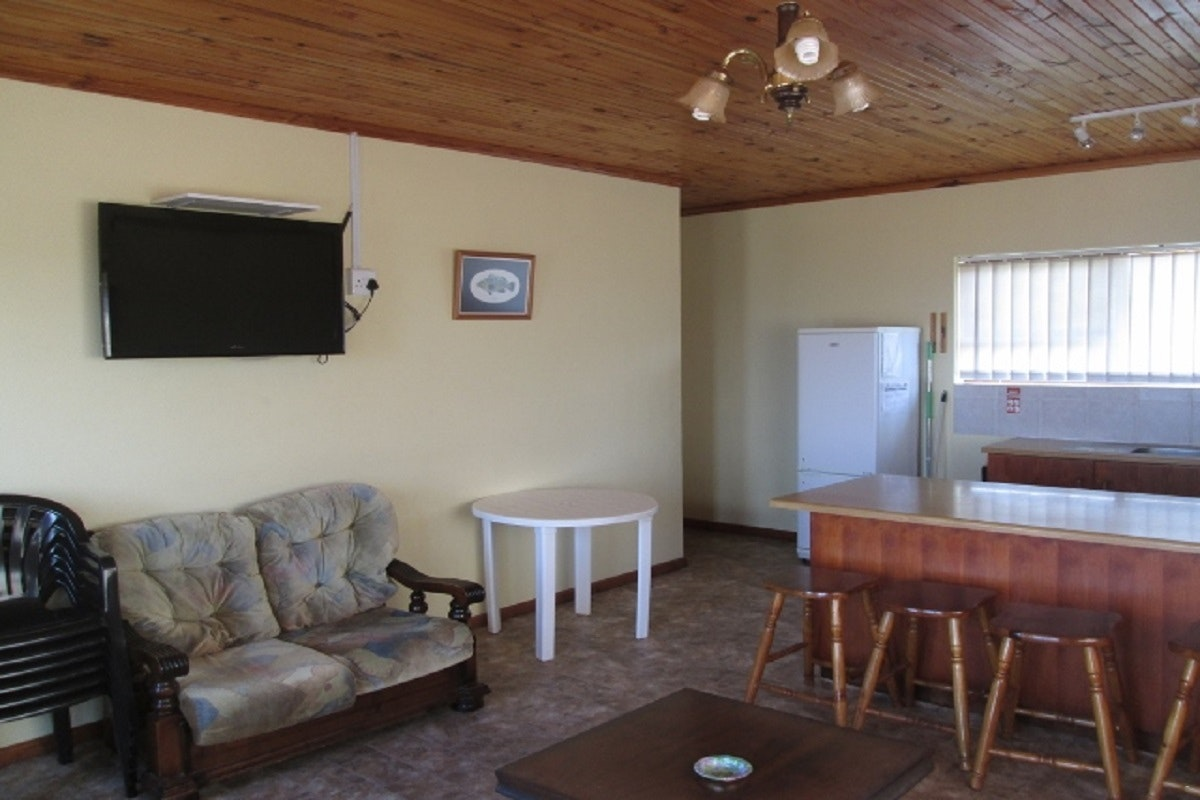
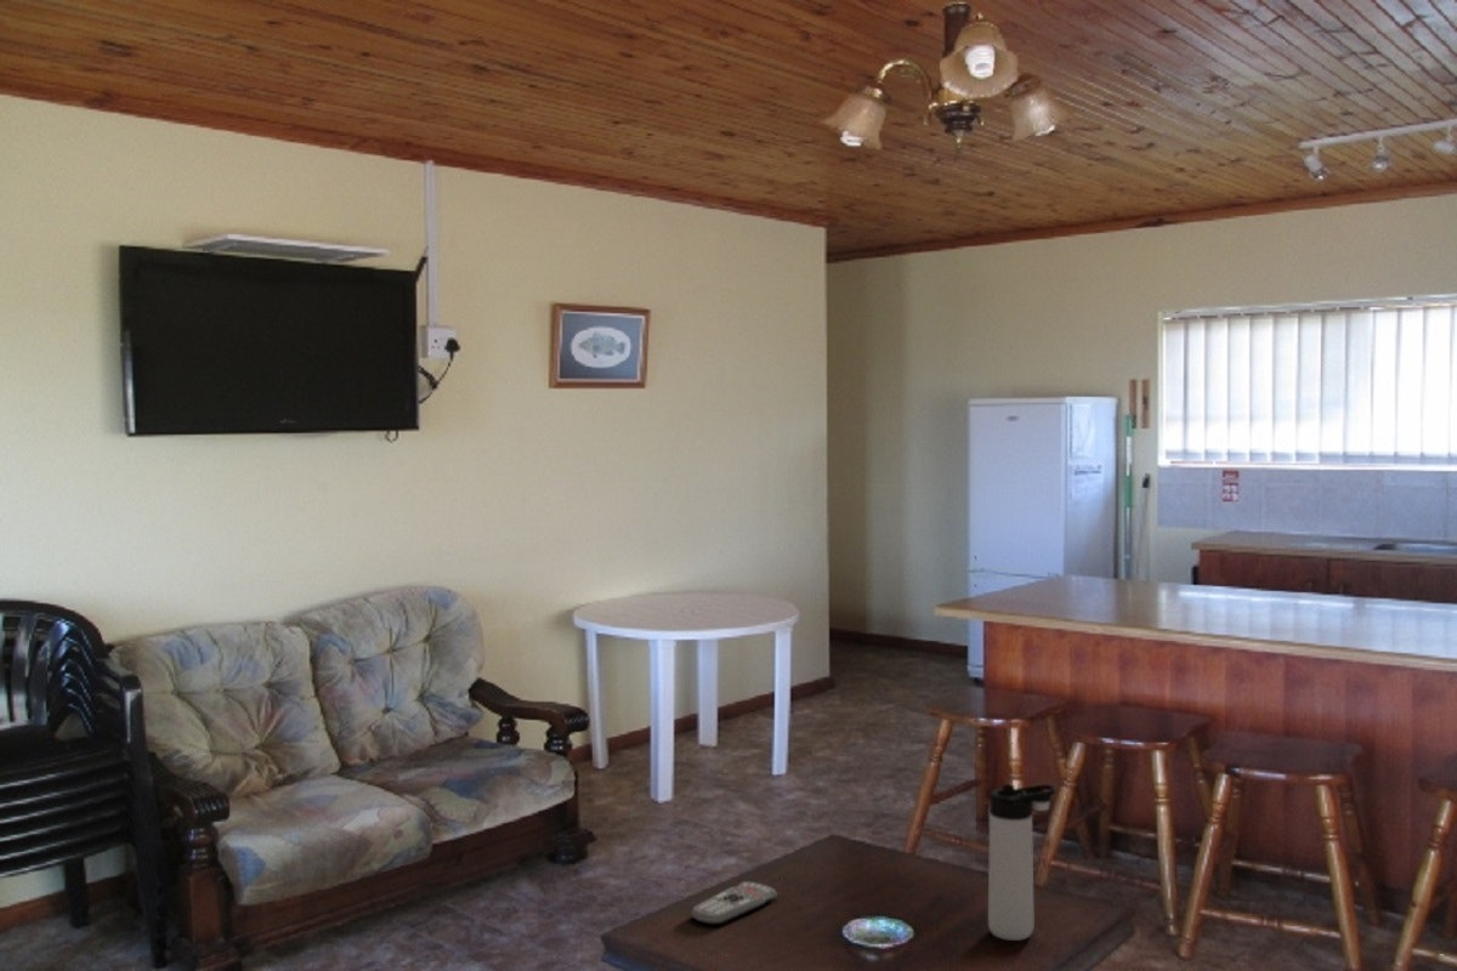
+ remote control [691,880,778,926]
+ thermos bottle [987,783,1056,942]
